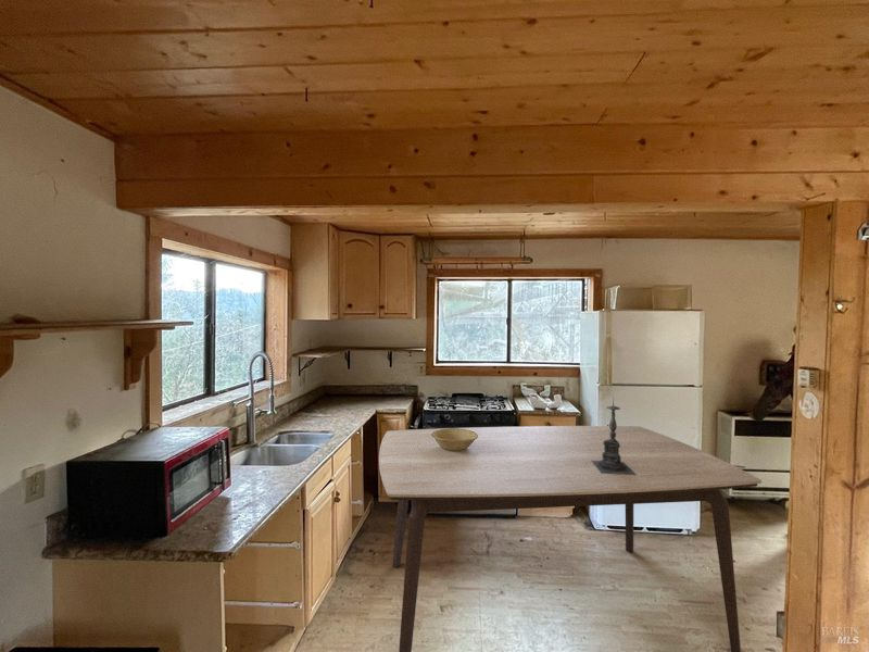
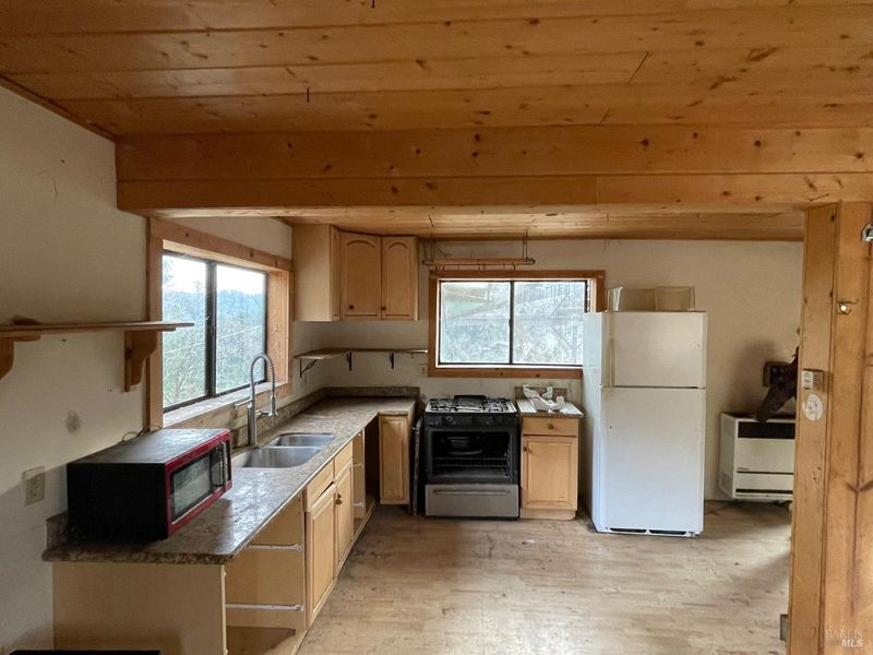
- dining table [378,425,763,652]
- bowl [431,427,478,451]
- candle holder [592,396,637,475]
